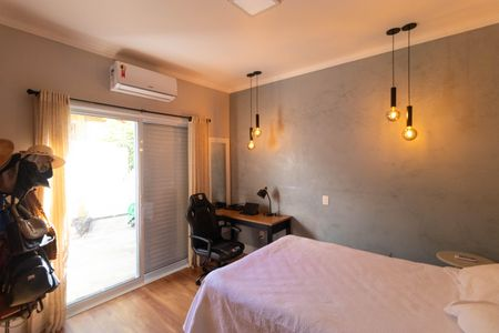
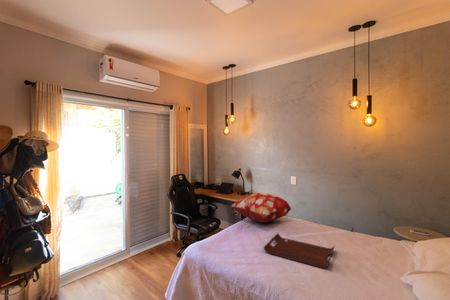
+ decorative pillow [230,192,292,223]
+ serving tray [263,232,336,269]
